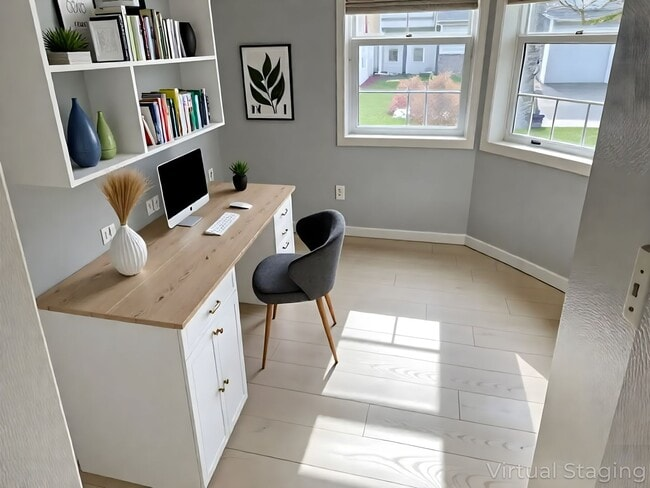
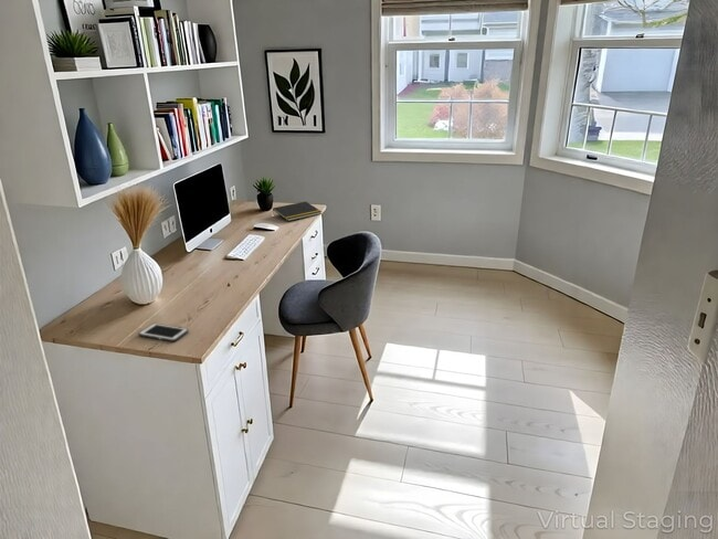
+ cell phone [138,323,189,342]
+ notepad [272,201,323,222]
